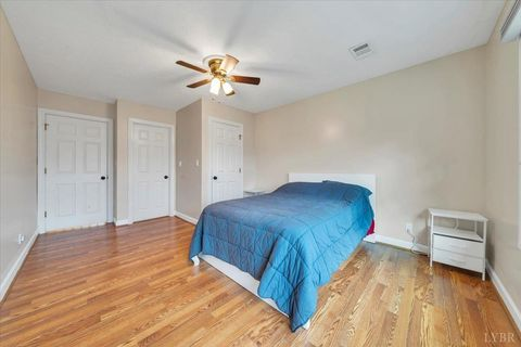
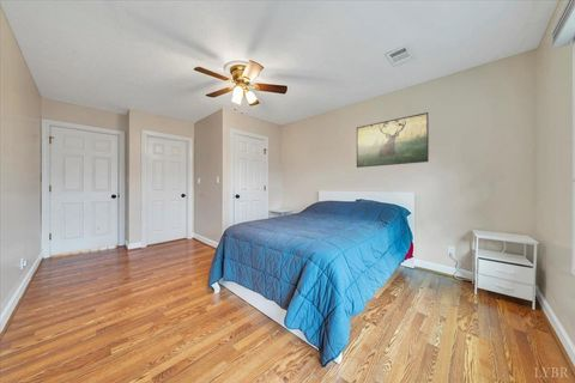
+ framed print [356,111,430,169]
